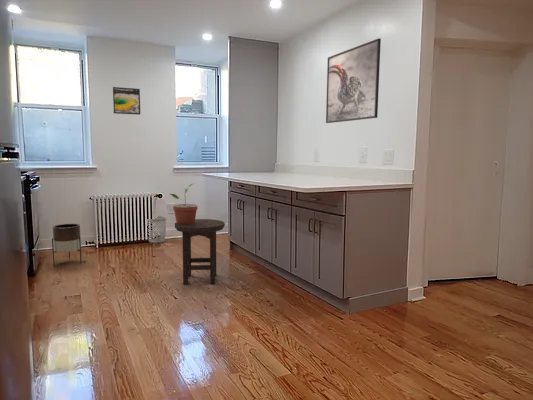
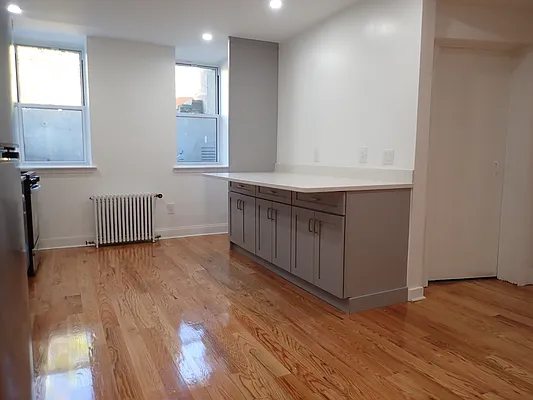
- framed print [112,86,141,116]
- planter [51,223,83,266]
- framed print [325,38,382,124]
- wastebasket [146,215,167,244]
- potted plant [169,182,199,225]
- stool [174,218,226,285]
